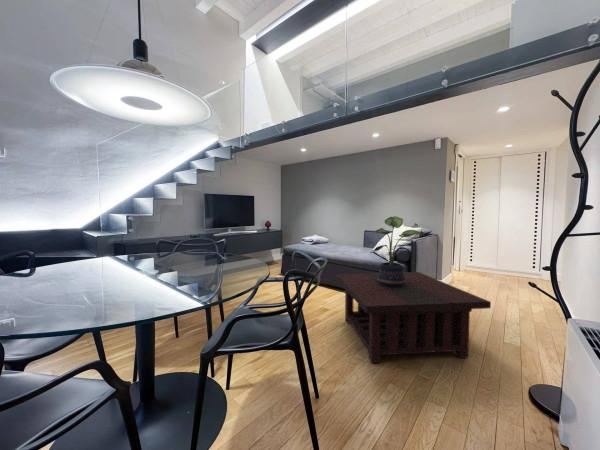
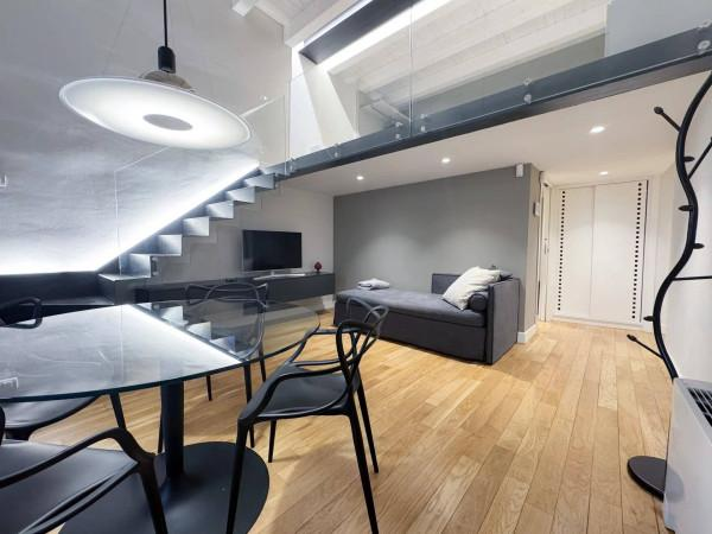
- coffee table [334,271,492,364]
- potted plant [370,215,427,288]
